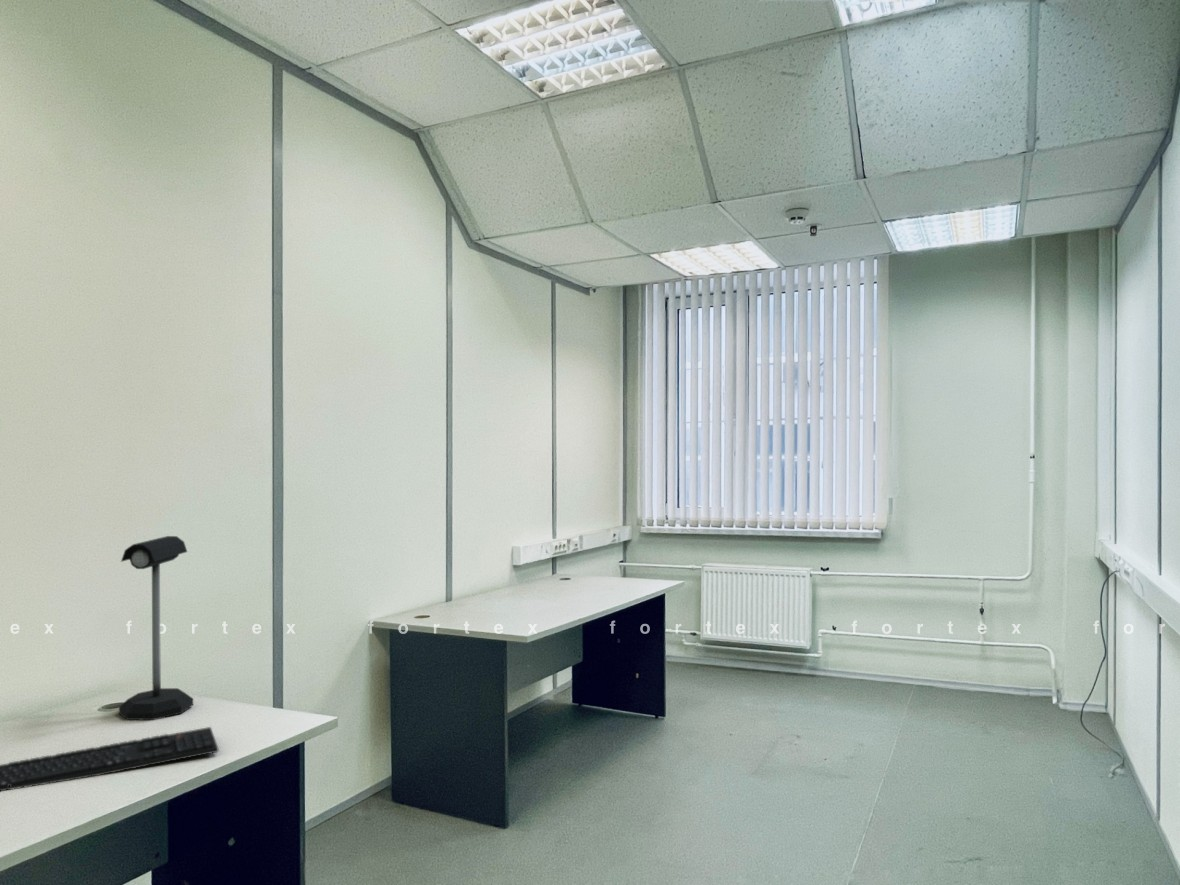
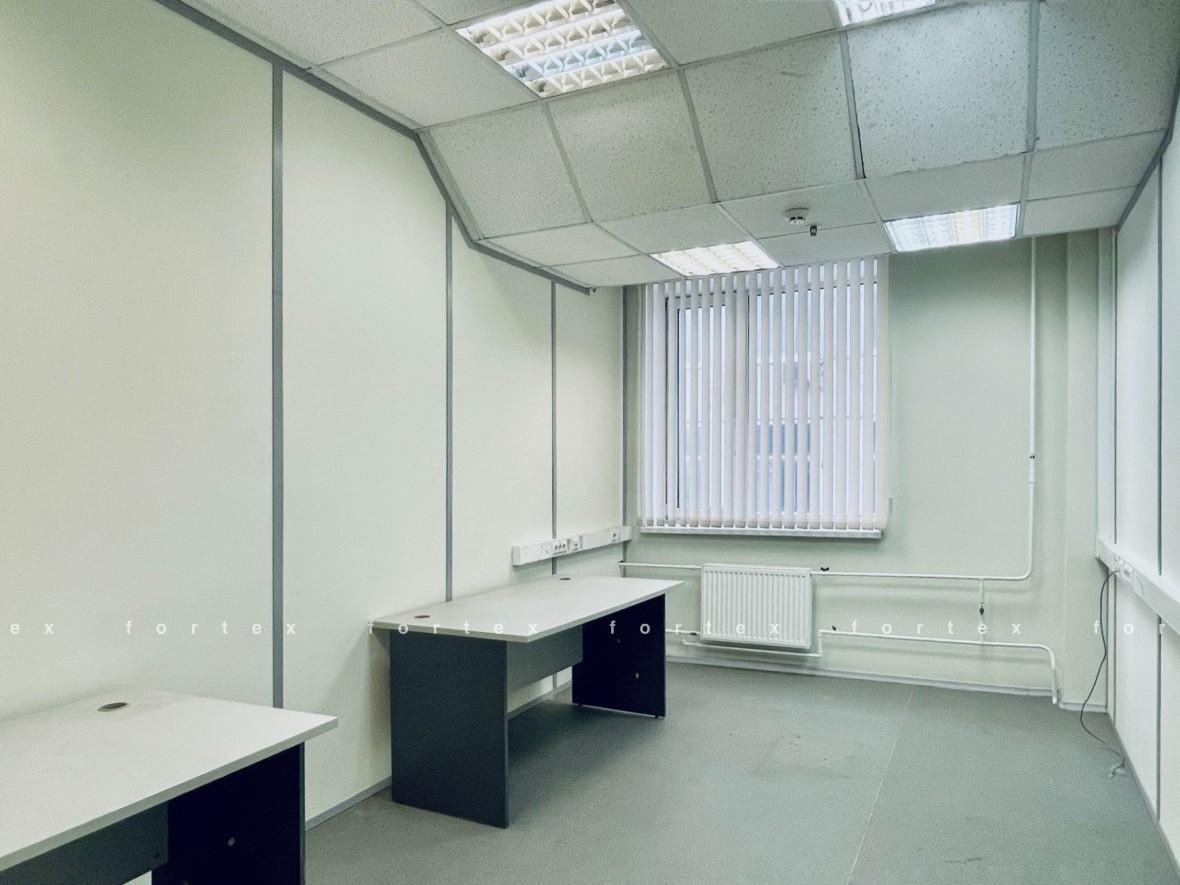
- mailbox [118,535,194,721]
- keyboard [0,726,220,792]
